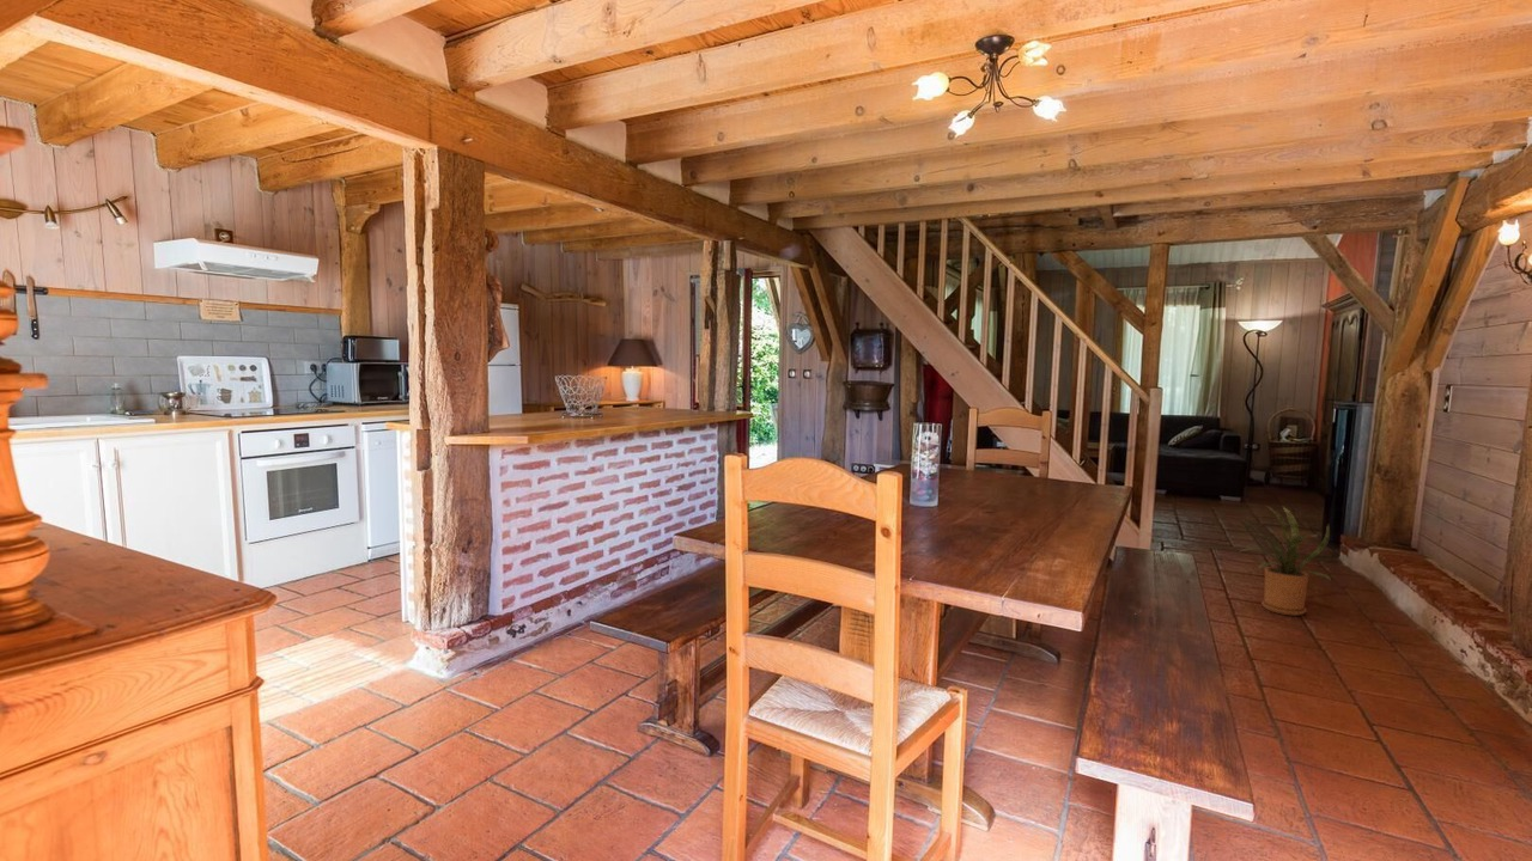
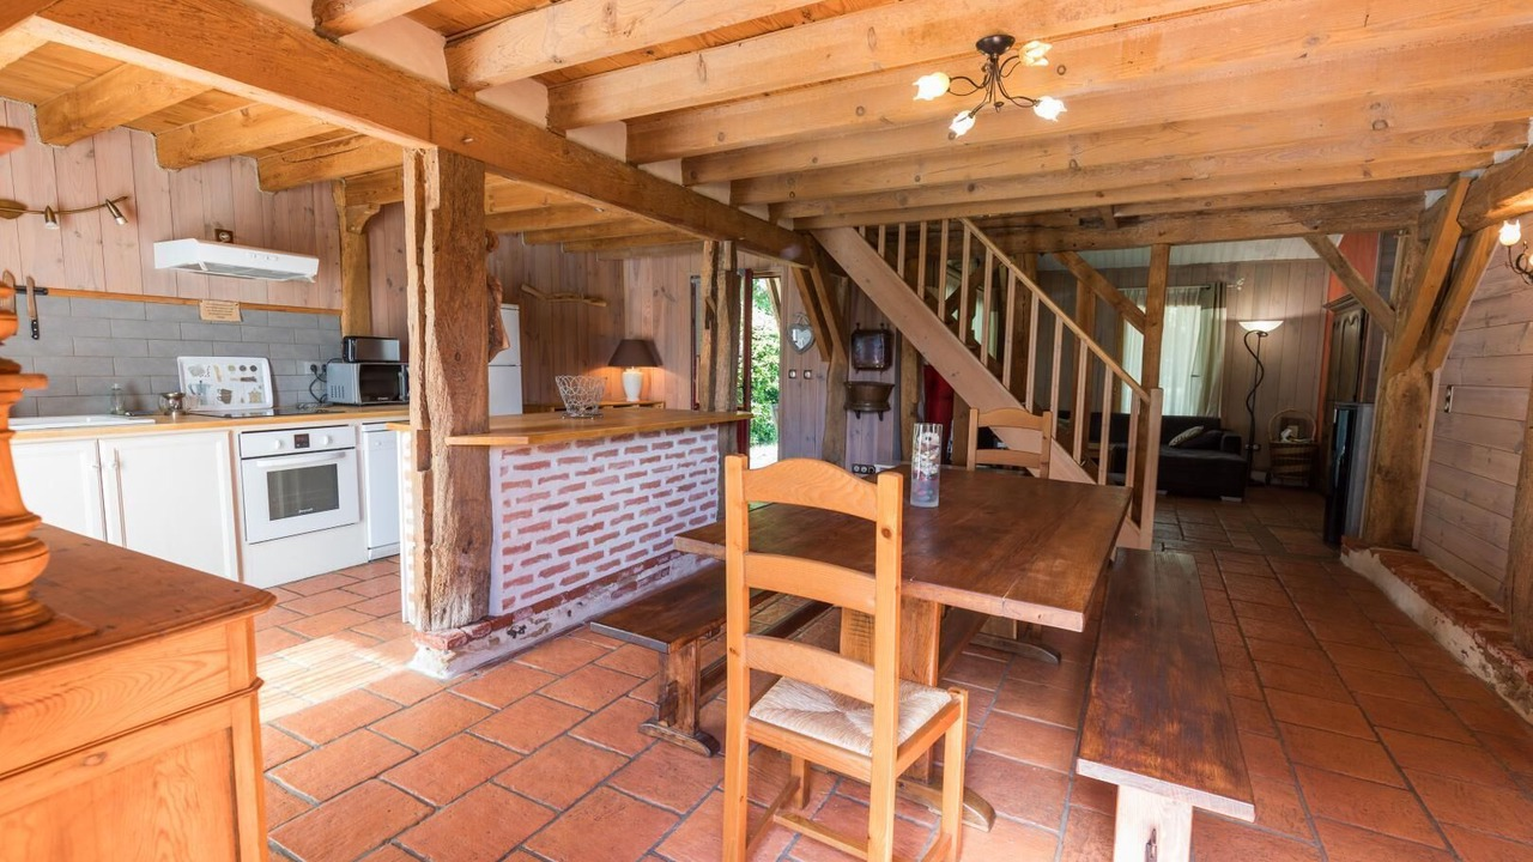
- house plant [1239,505,1331,617]
